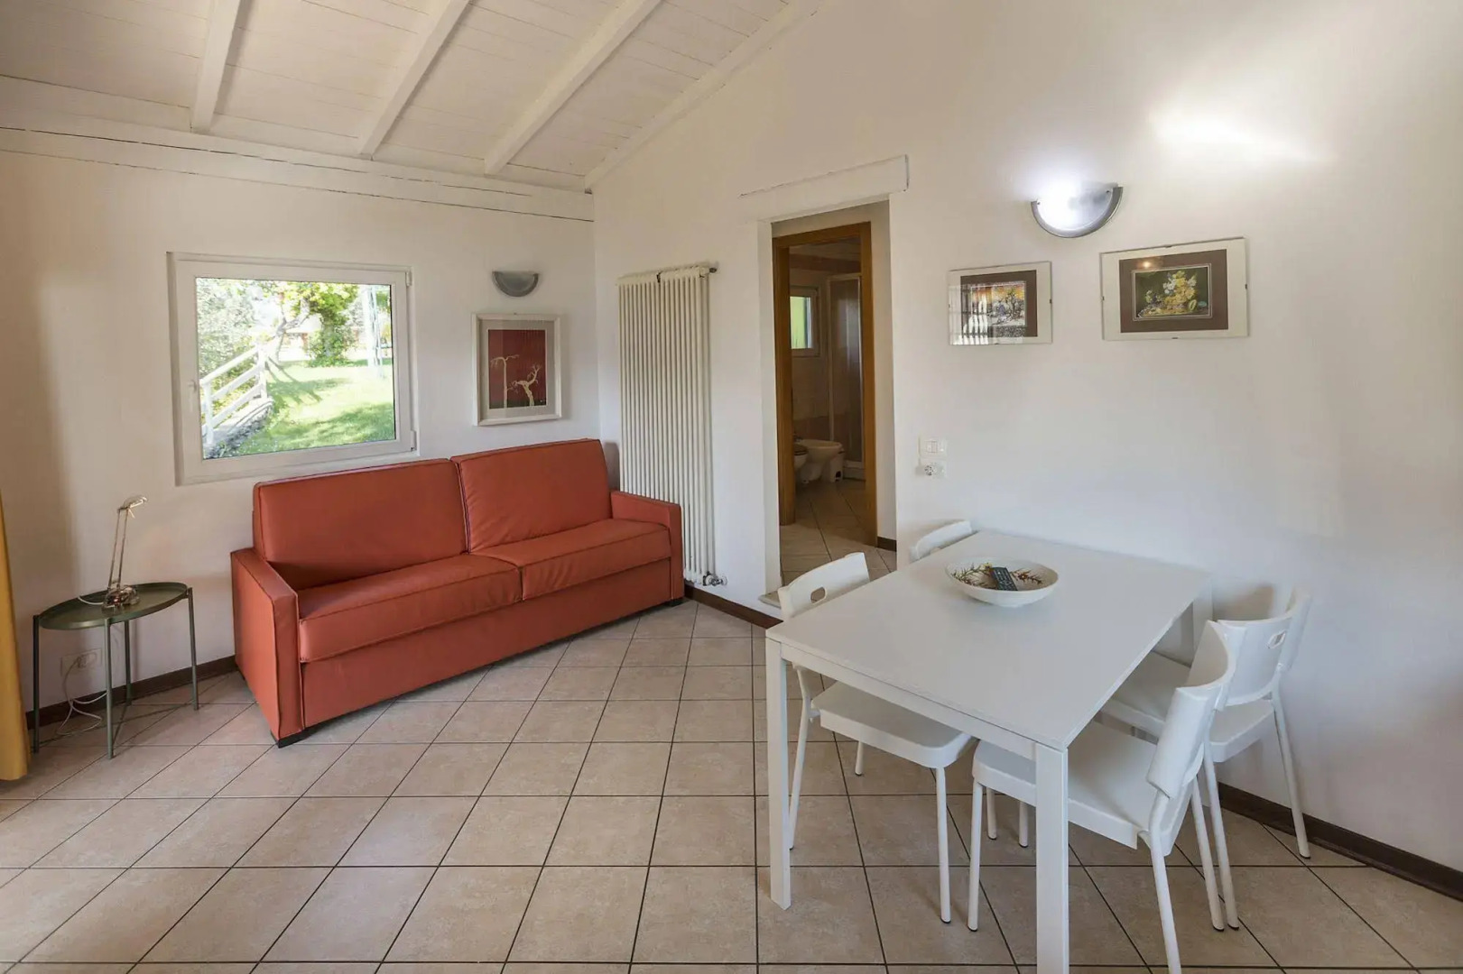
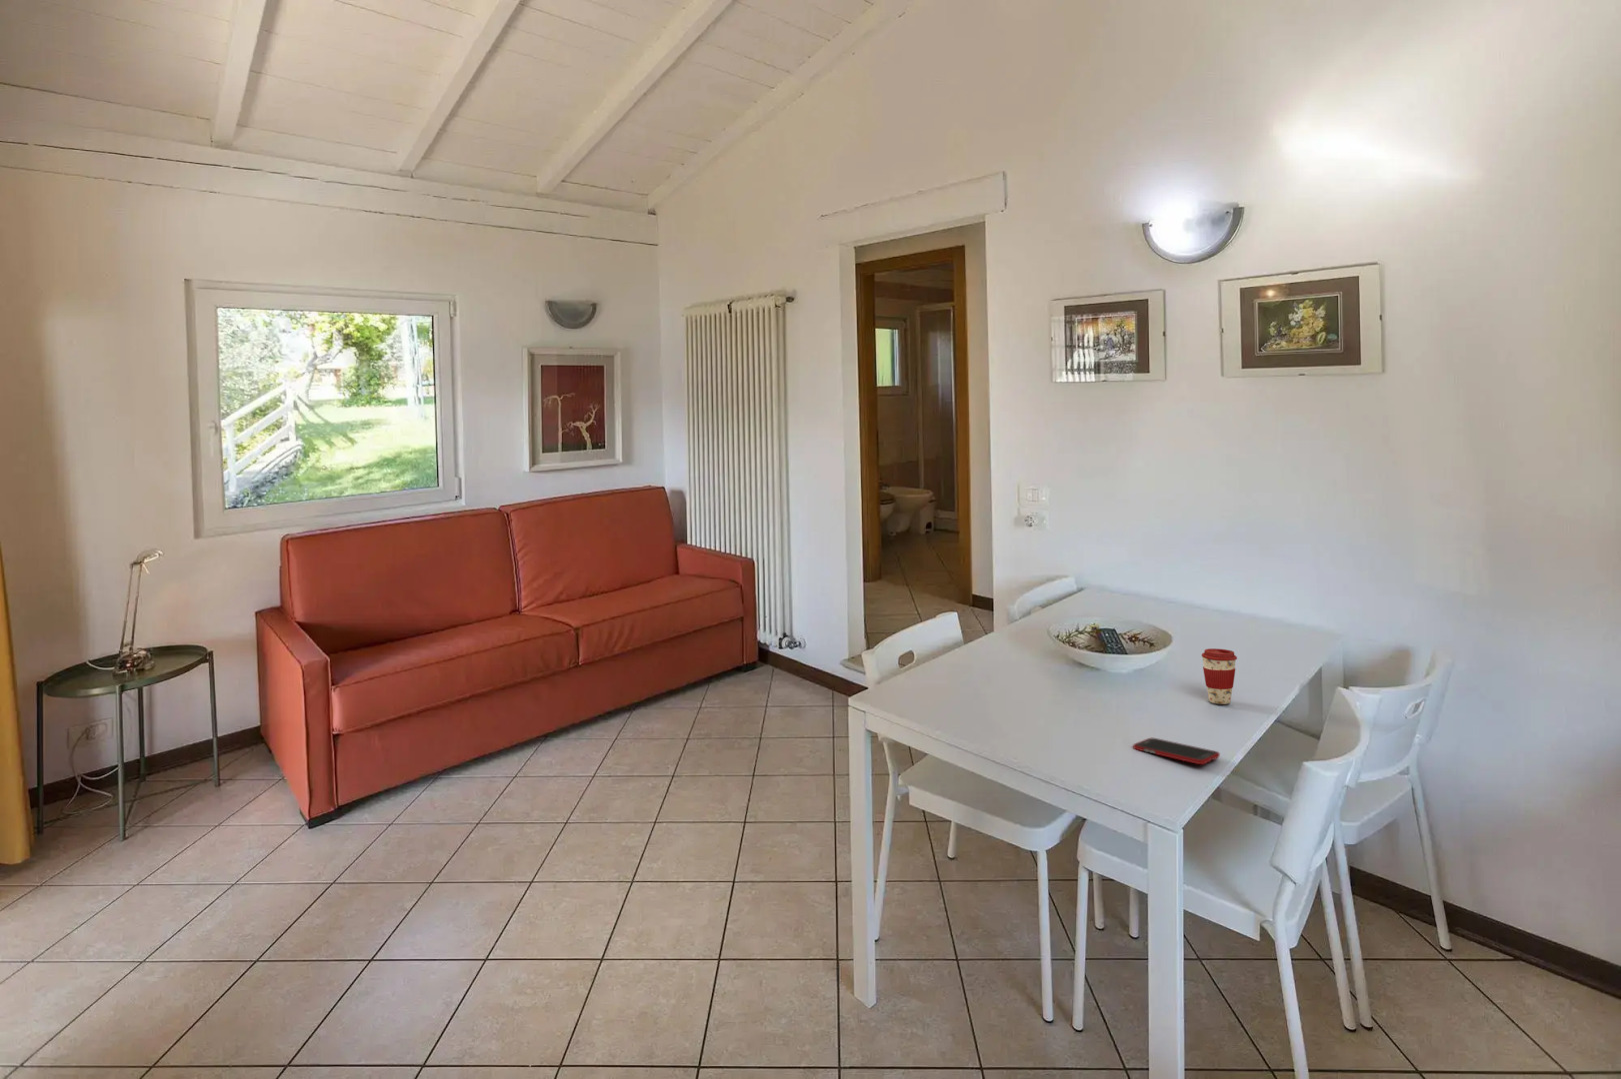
+ coffee cup [1202,648,1238,706]
+ cell phone [1132,737,1221,765]
